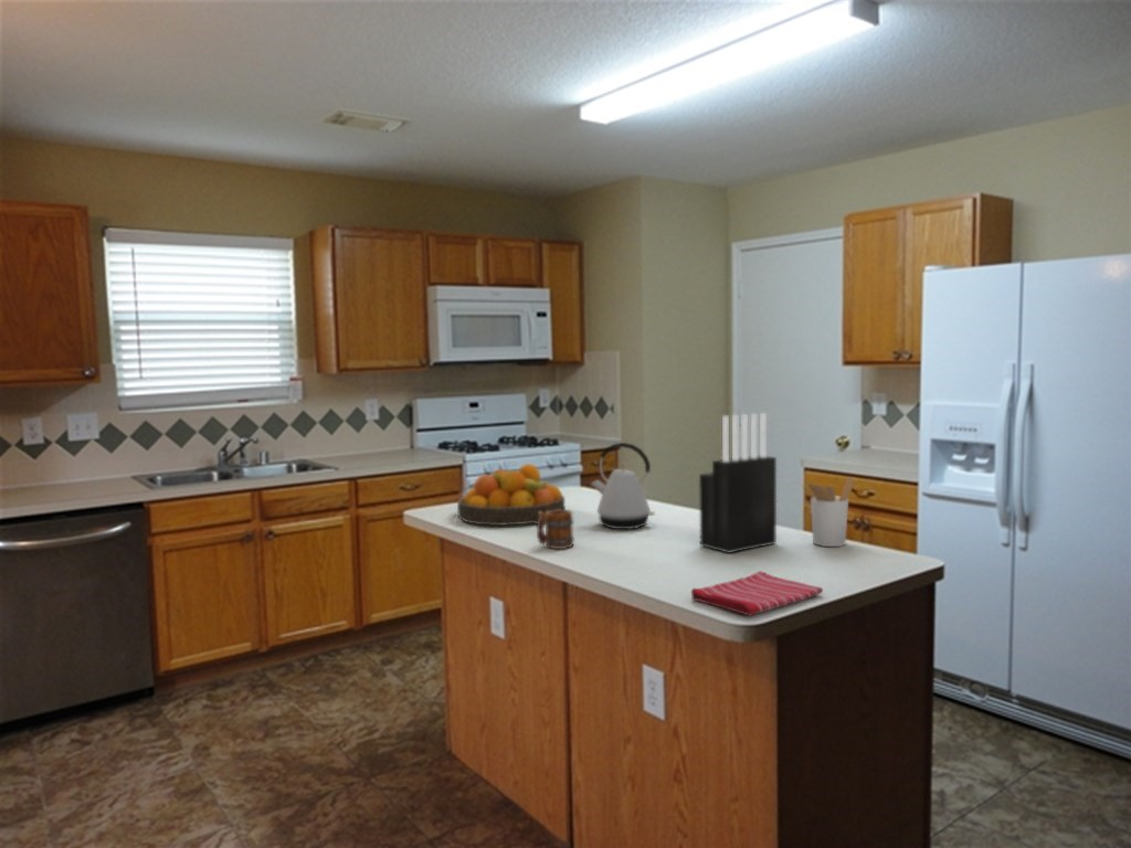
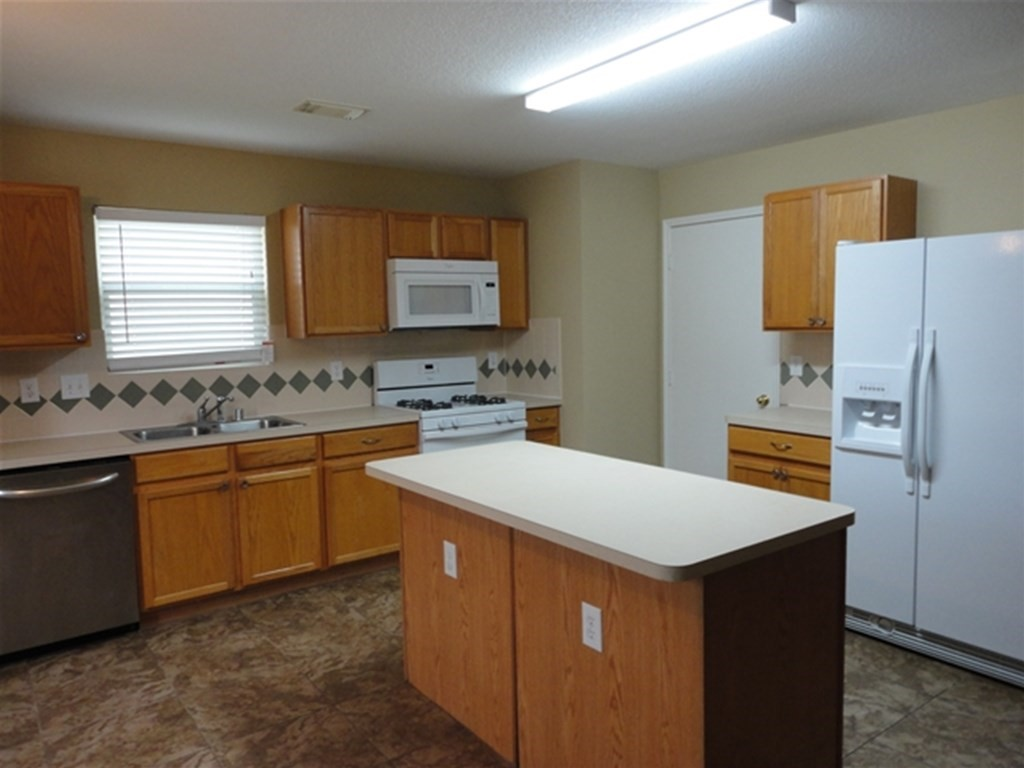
- knife block [698,412,778,554]
- mug [536,509,575,550]
- kettle [590,442,656,530]
- dish towel [690,570,824,617]
- utensil holder [802,477,855,548]
- fruit bowl [456,463,567,527]
